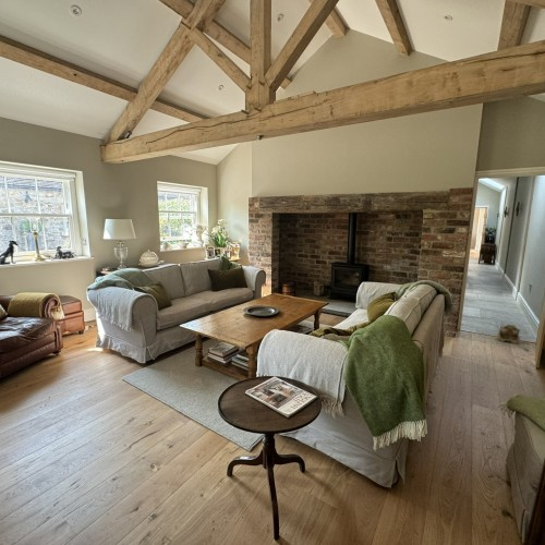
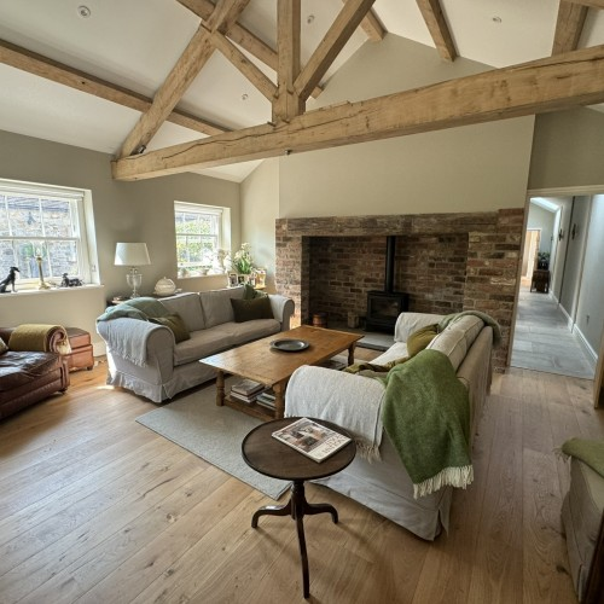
- wall caddy [496,324,521,344]
